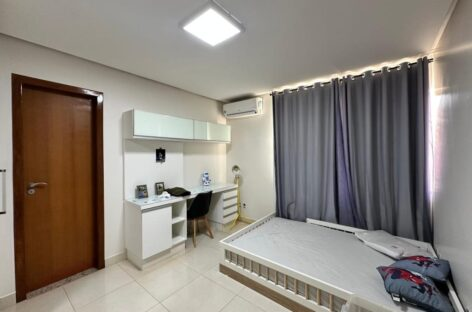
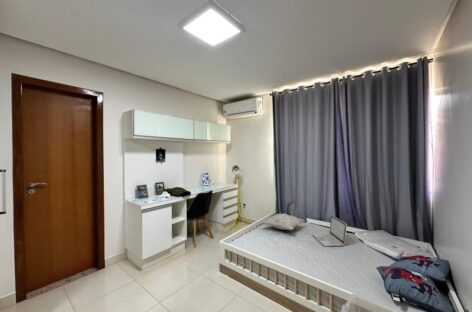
+ decorative pillow [260,213,306,231]
+ laptop [312,215,348,247]
